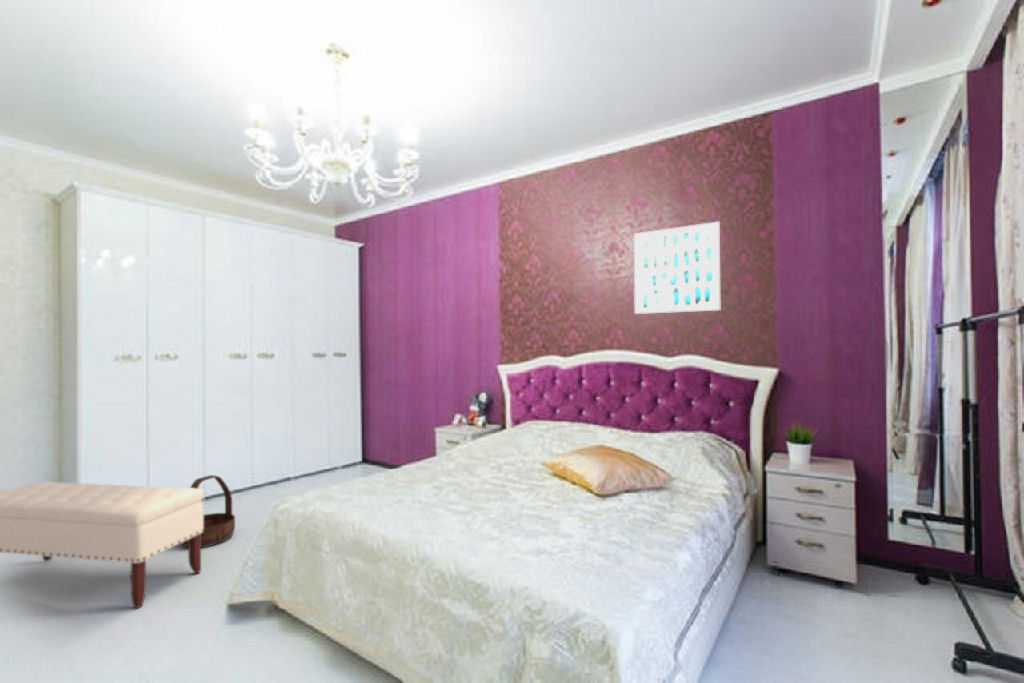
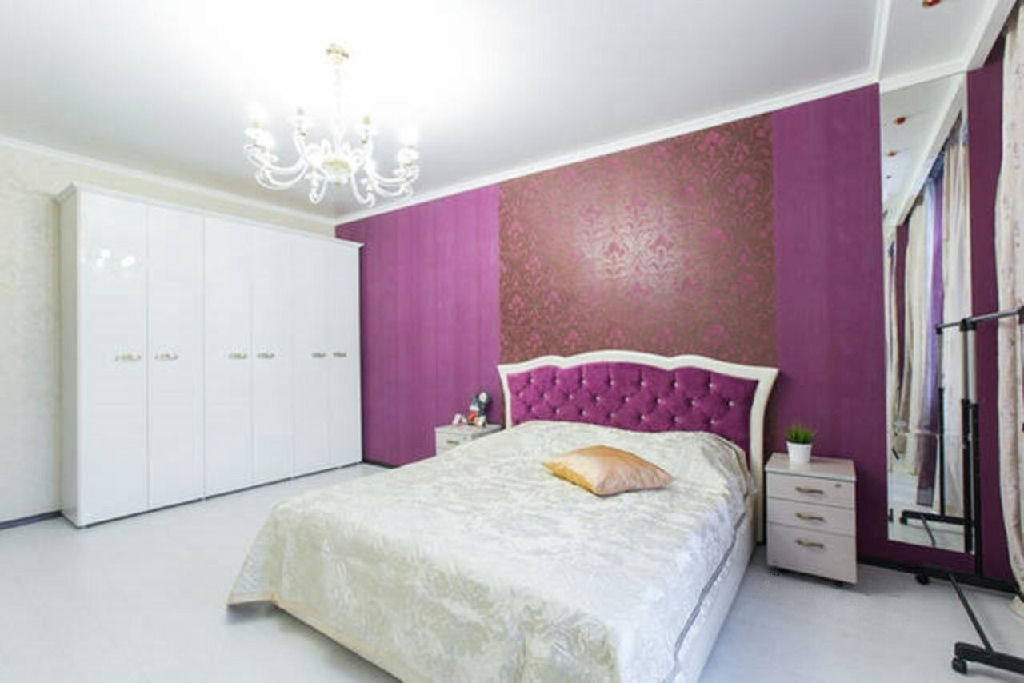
- basket [180,474,236,548]
- wall art [633,220,721,315]
- bench [0,481,205,609]
